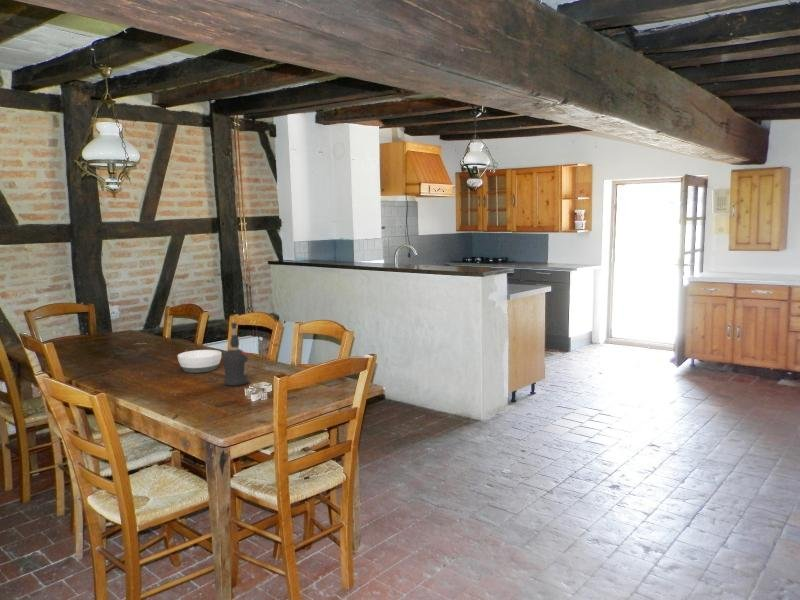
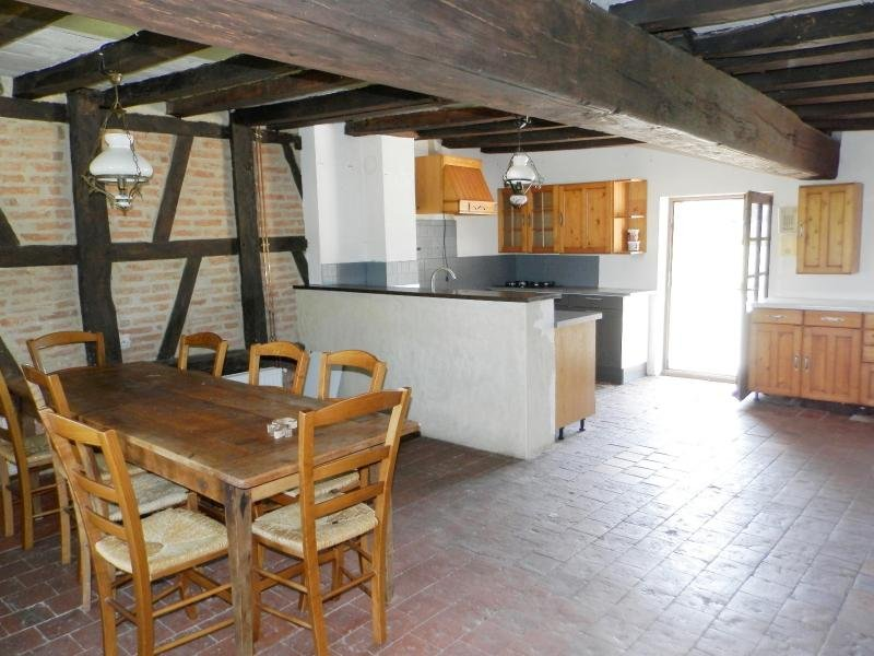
- liquor bottle [222,322,250,387]
- bowl [177,349,222,374]
